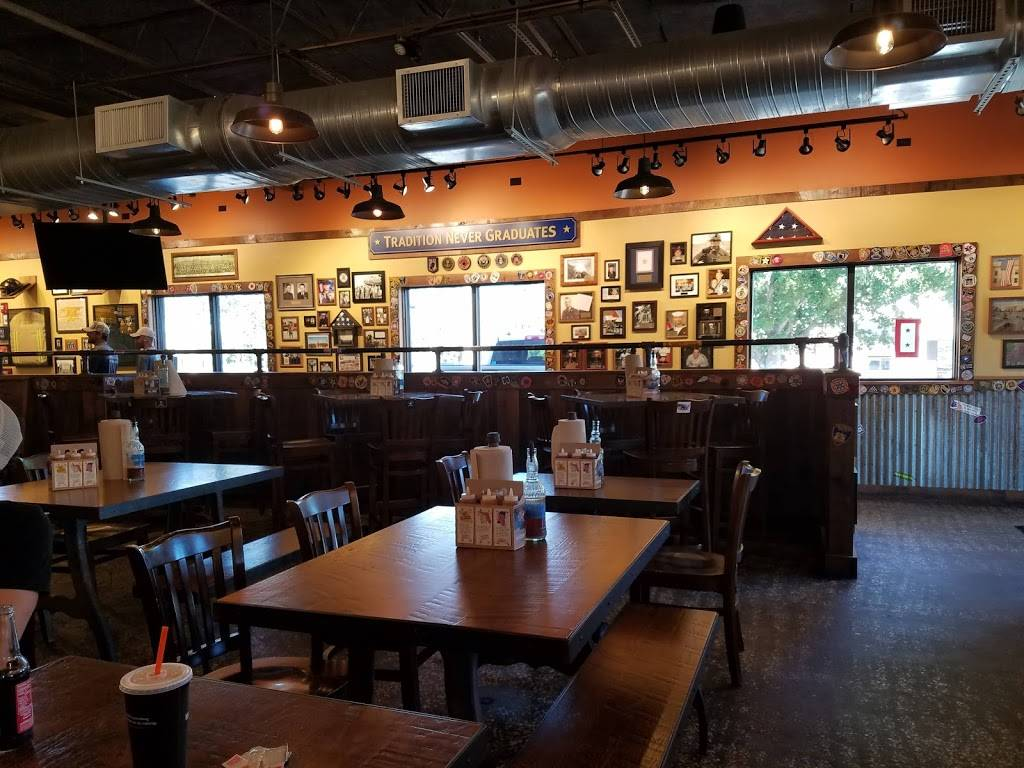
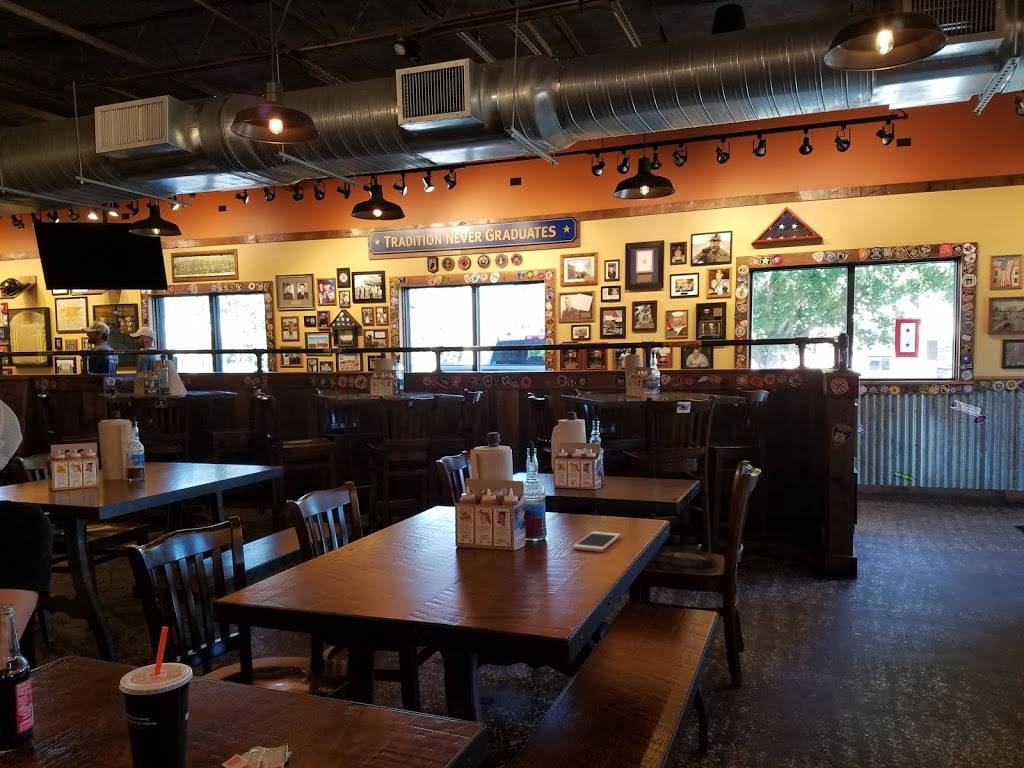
+ cell phone [572,530,621,553]
